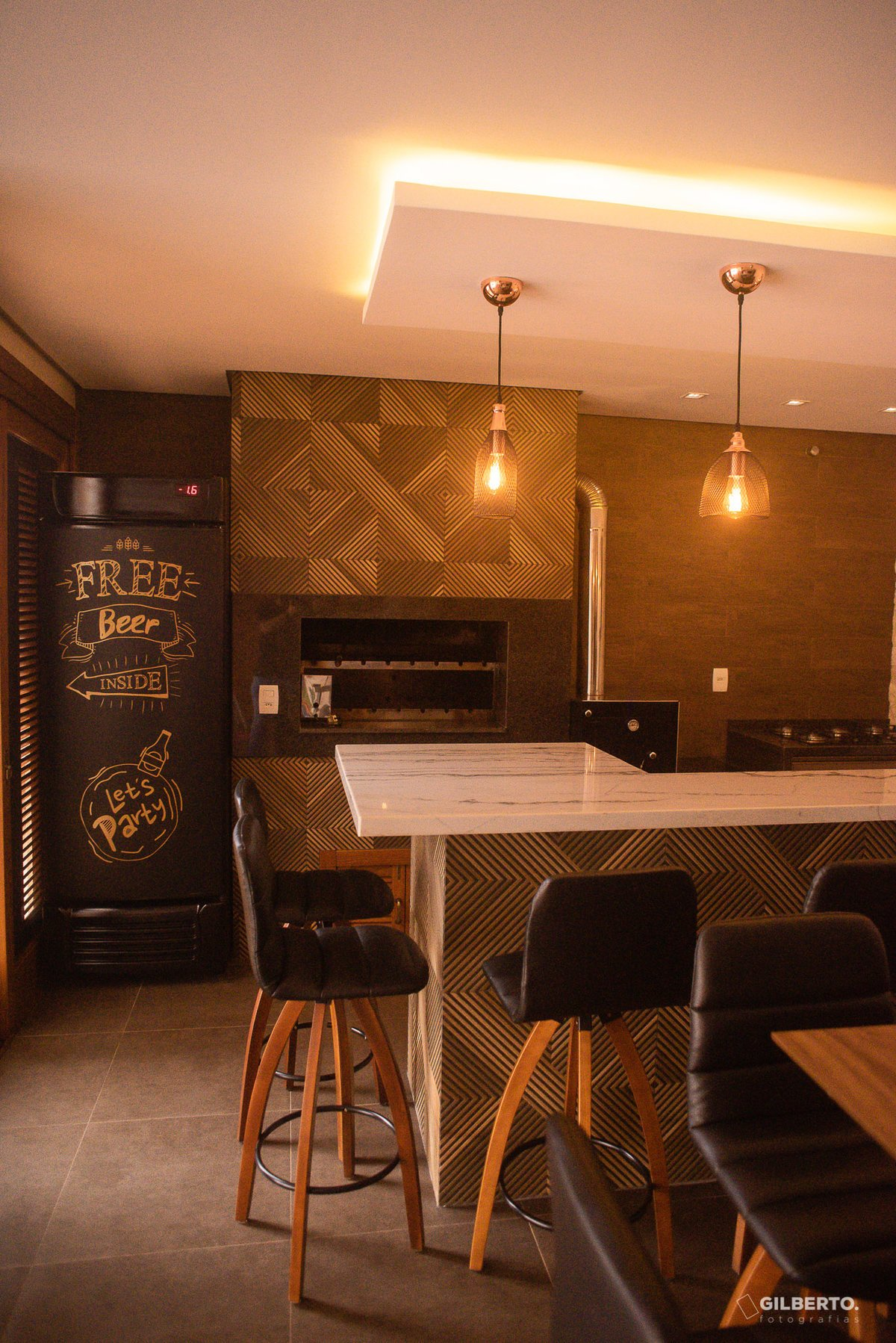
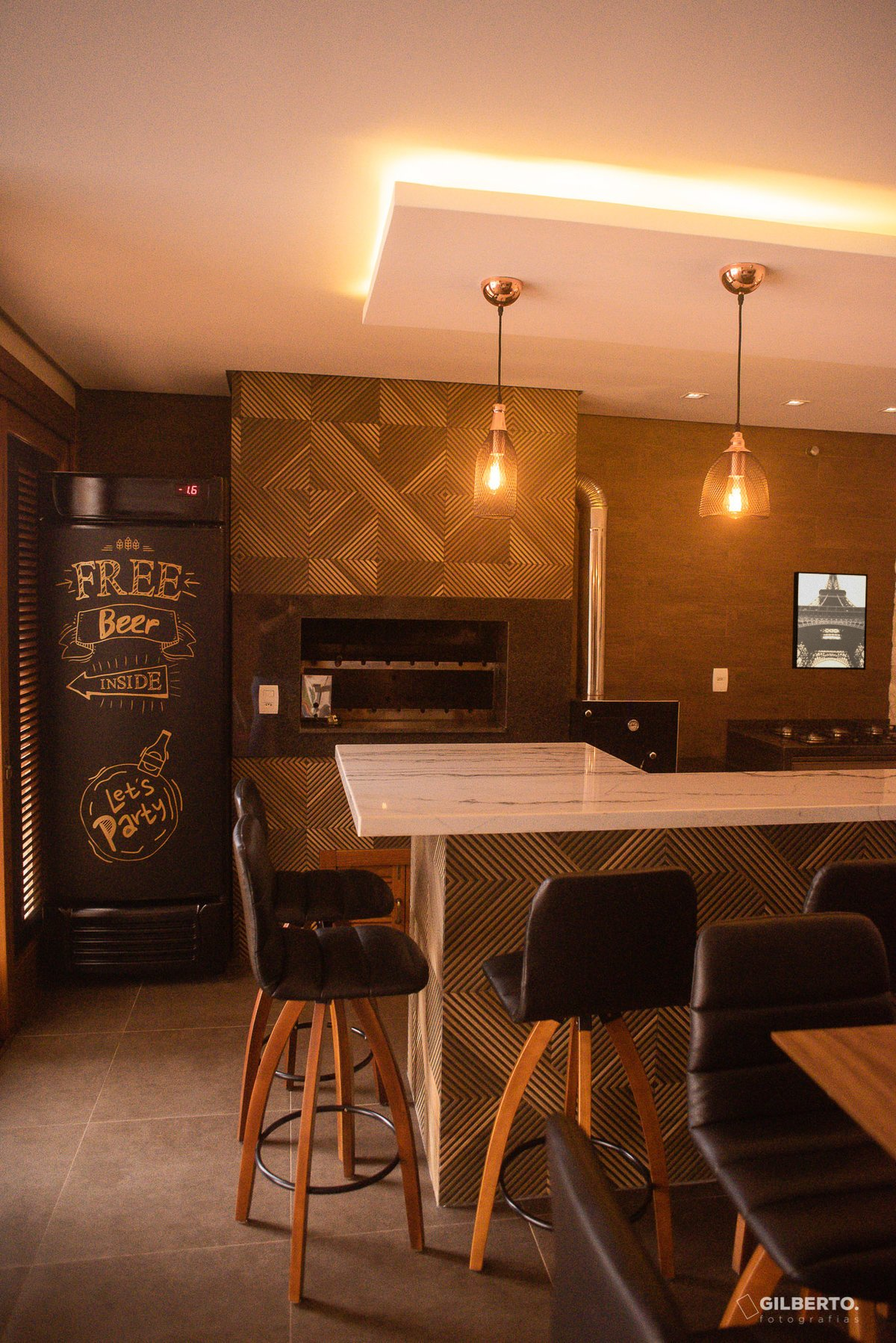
+ wall art [791,571,868,671]
